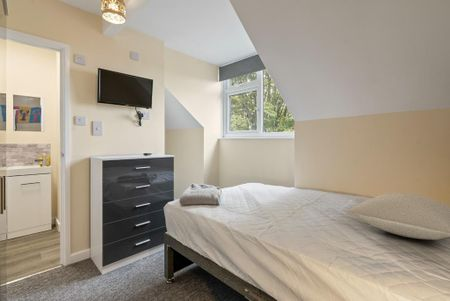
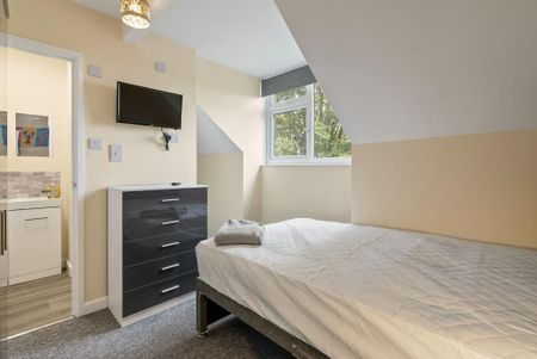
- pillow [346,192,450,241]
